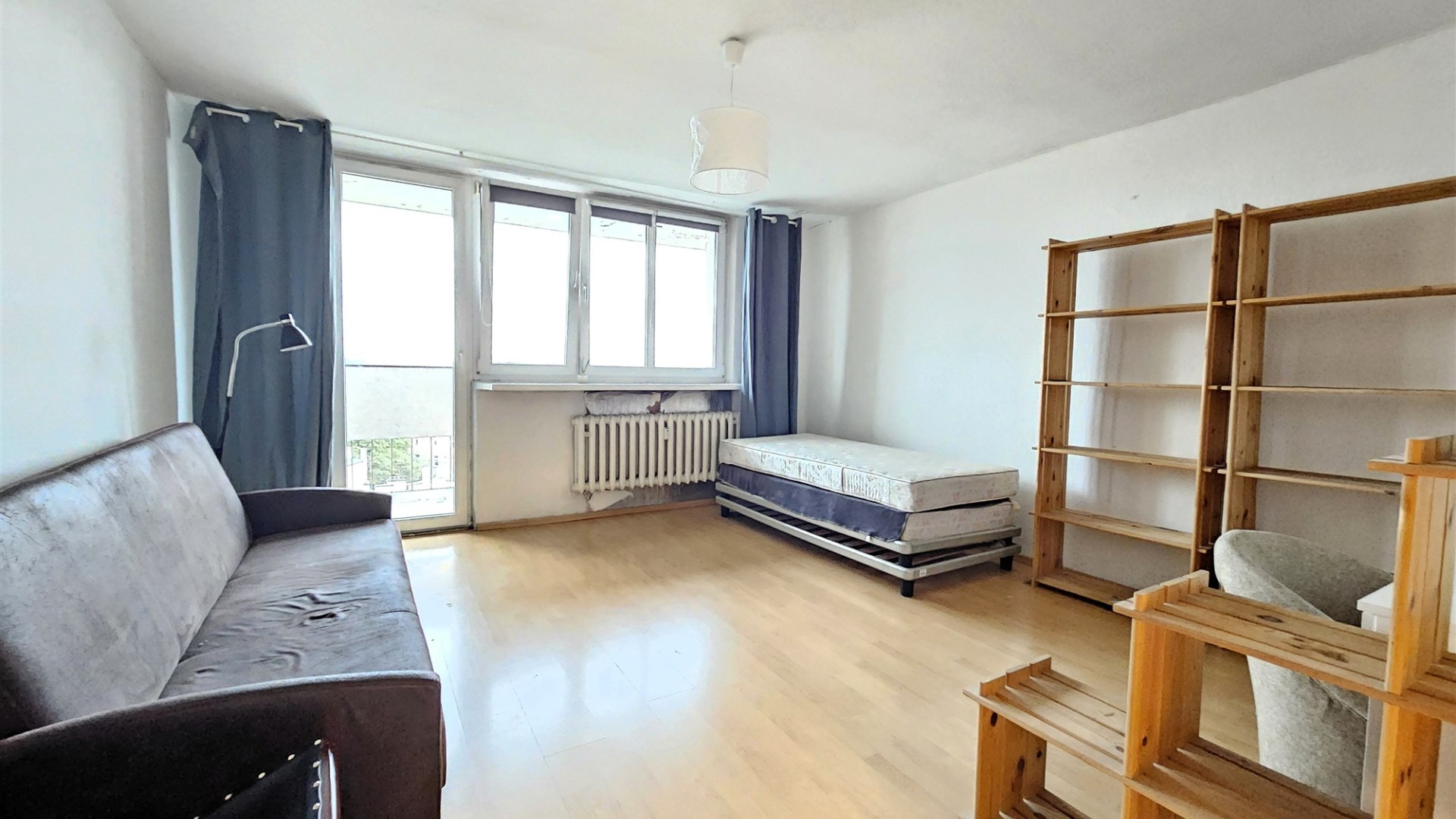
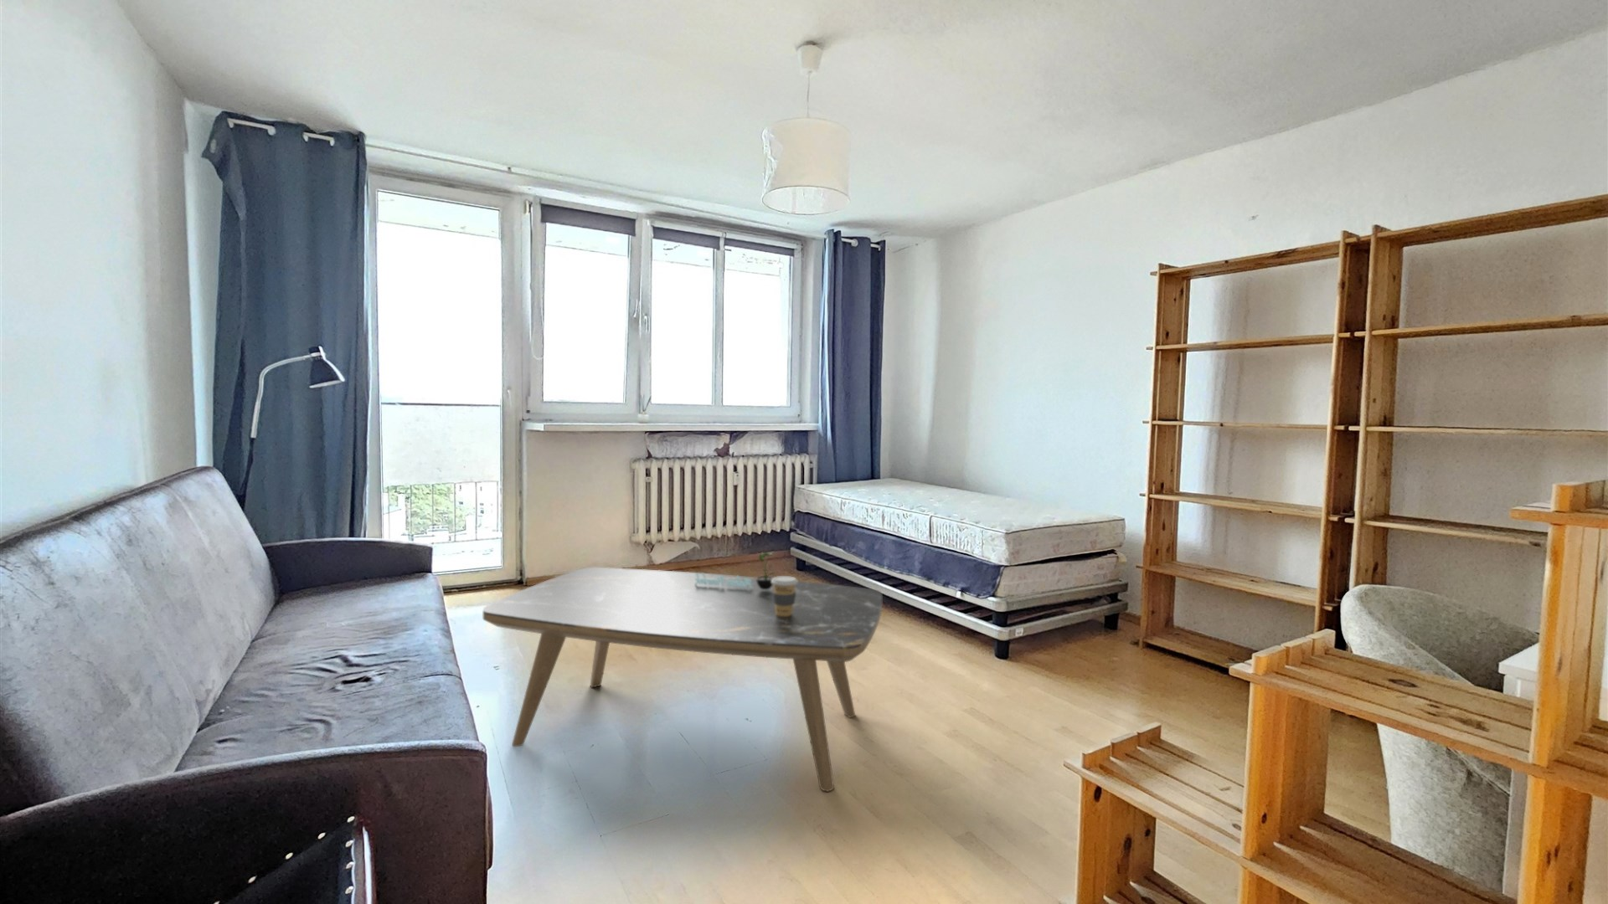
+ coffee table [483,566,882,793]
+ coffee cup [771,575,798,616]
+ potted plant [695,552,776,589]
